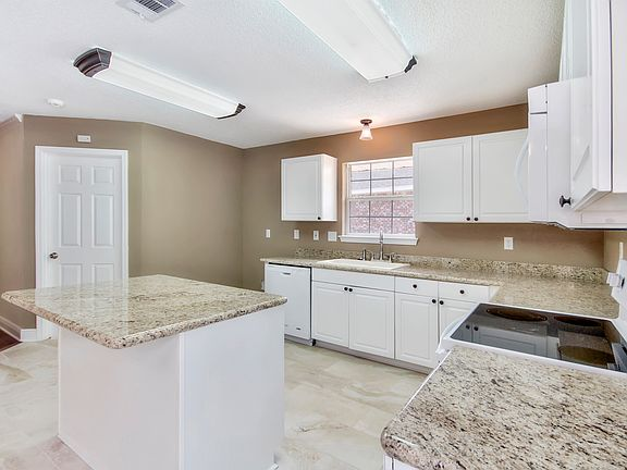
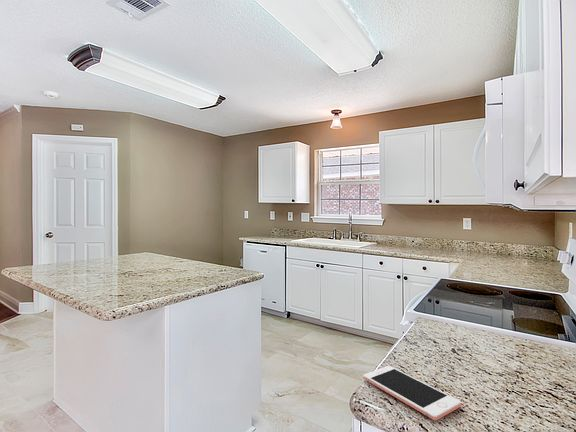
+ cell phone [363,365,462,421]
